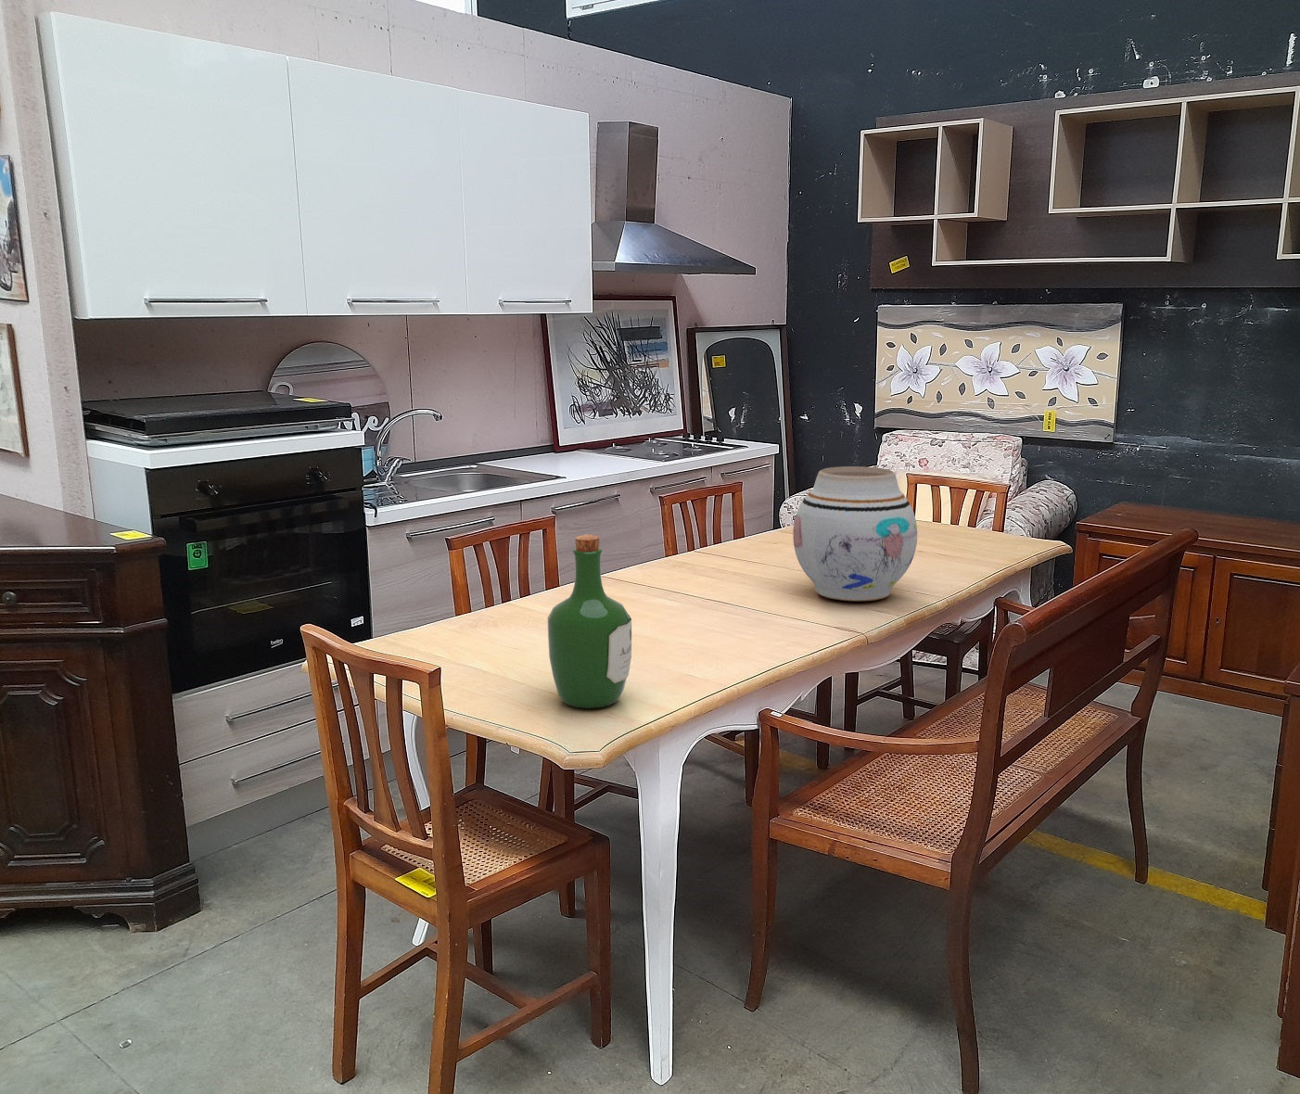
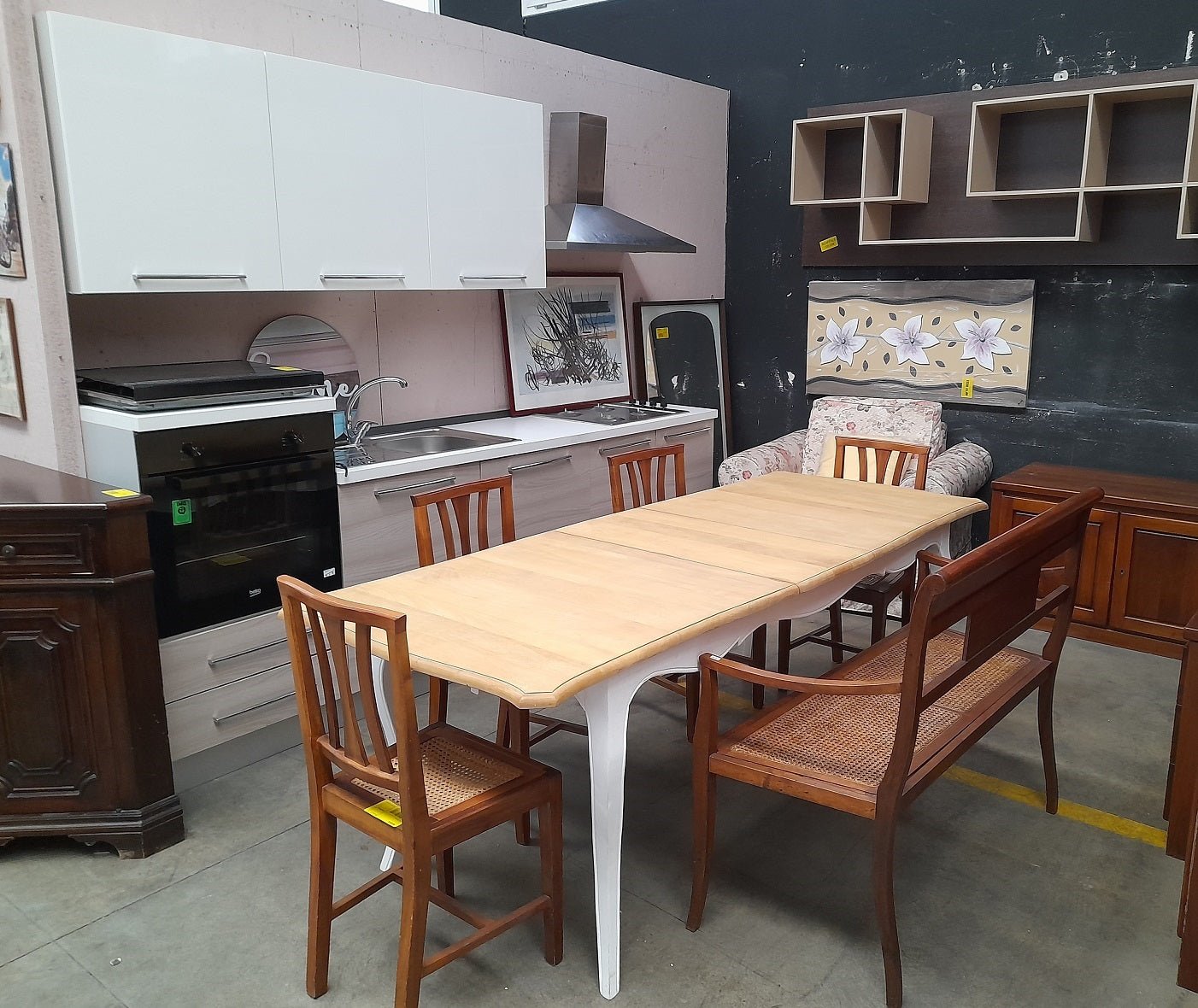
- wine bottle [546,533,633,709]
- vase [792,466,918,601]
